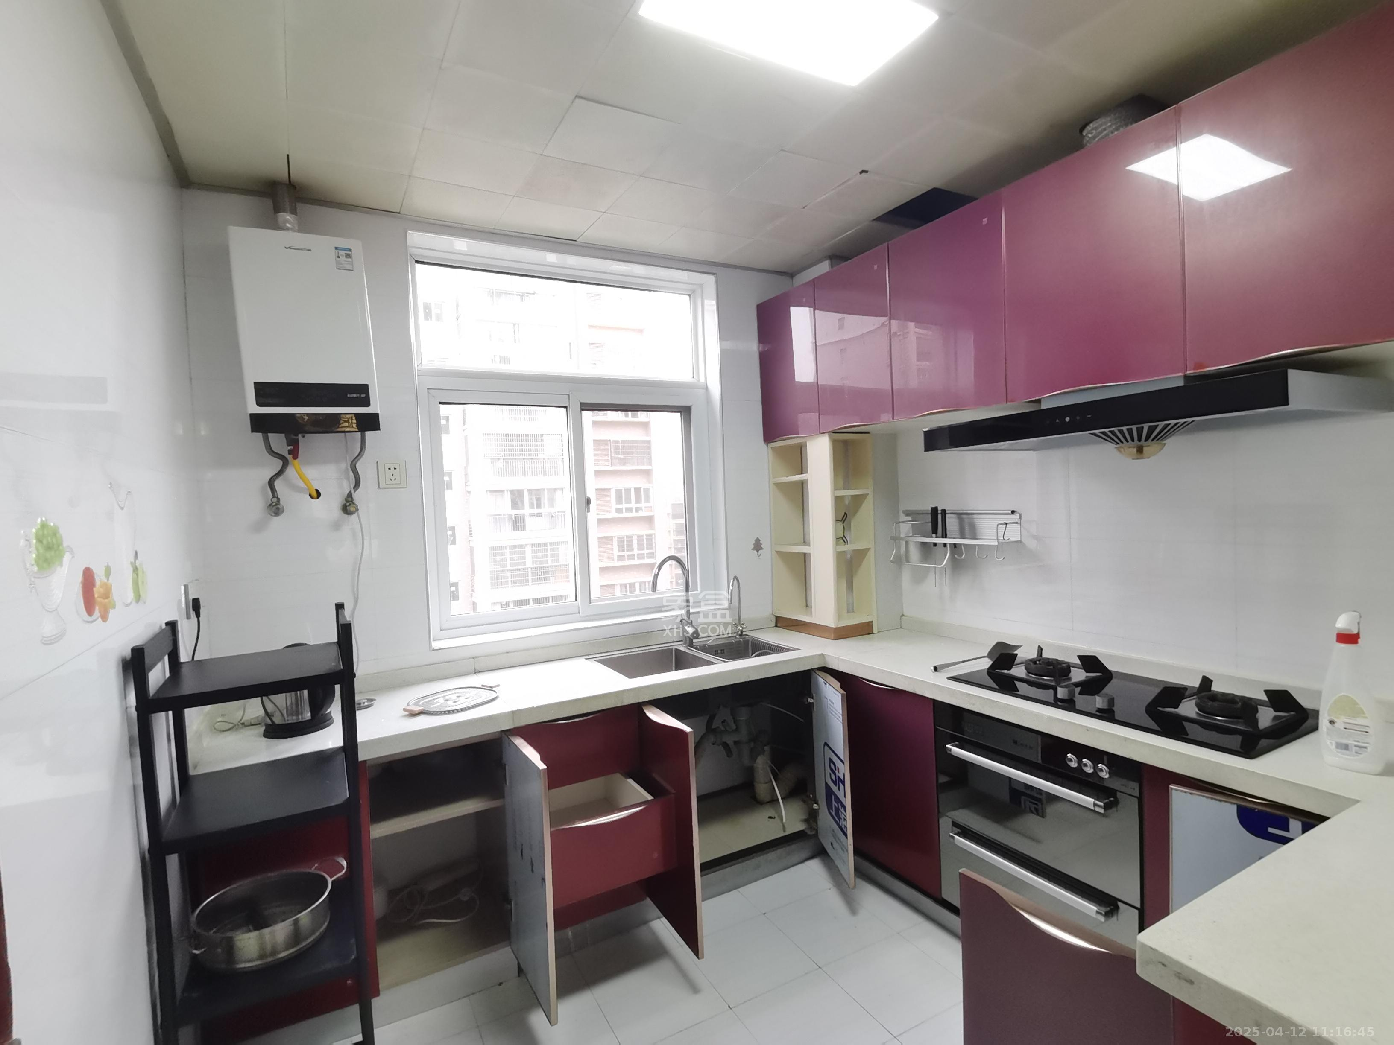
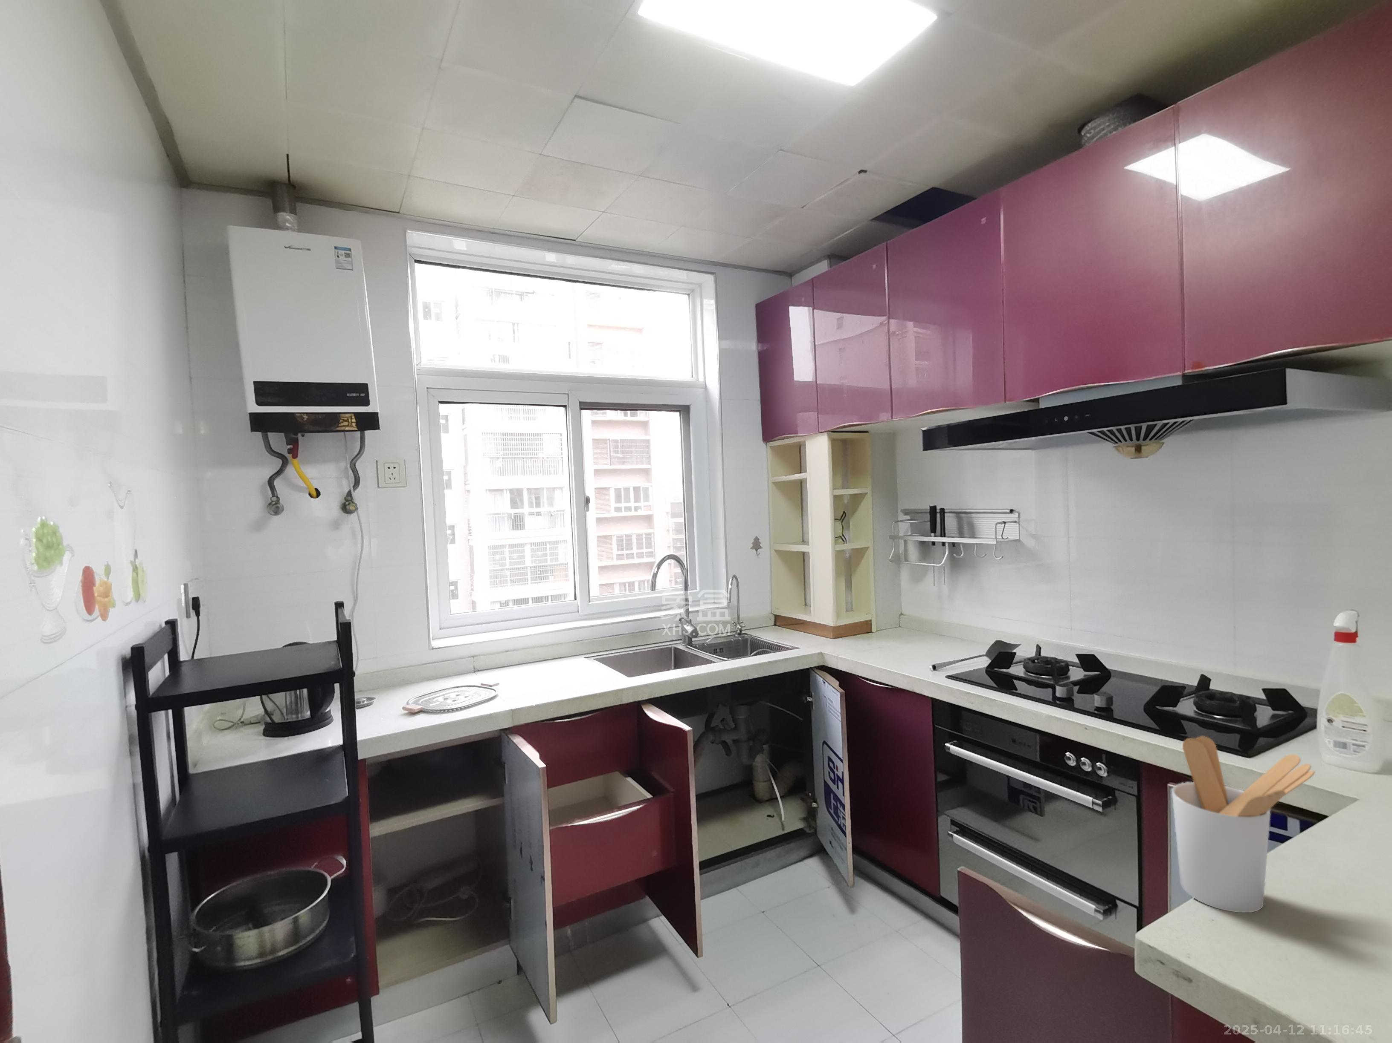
+ utensil holder [1172,736,1315,913]
